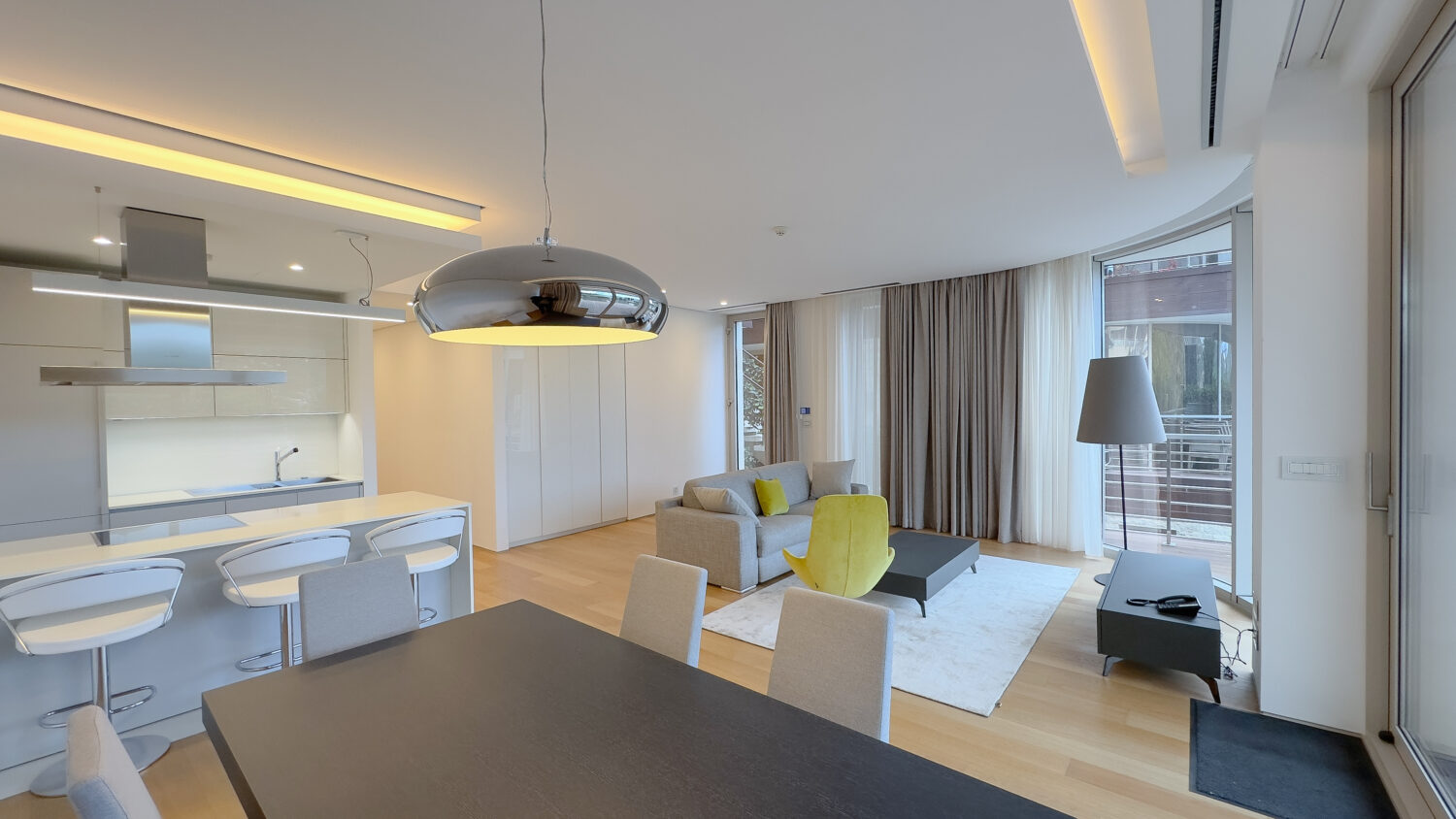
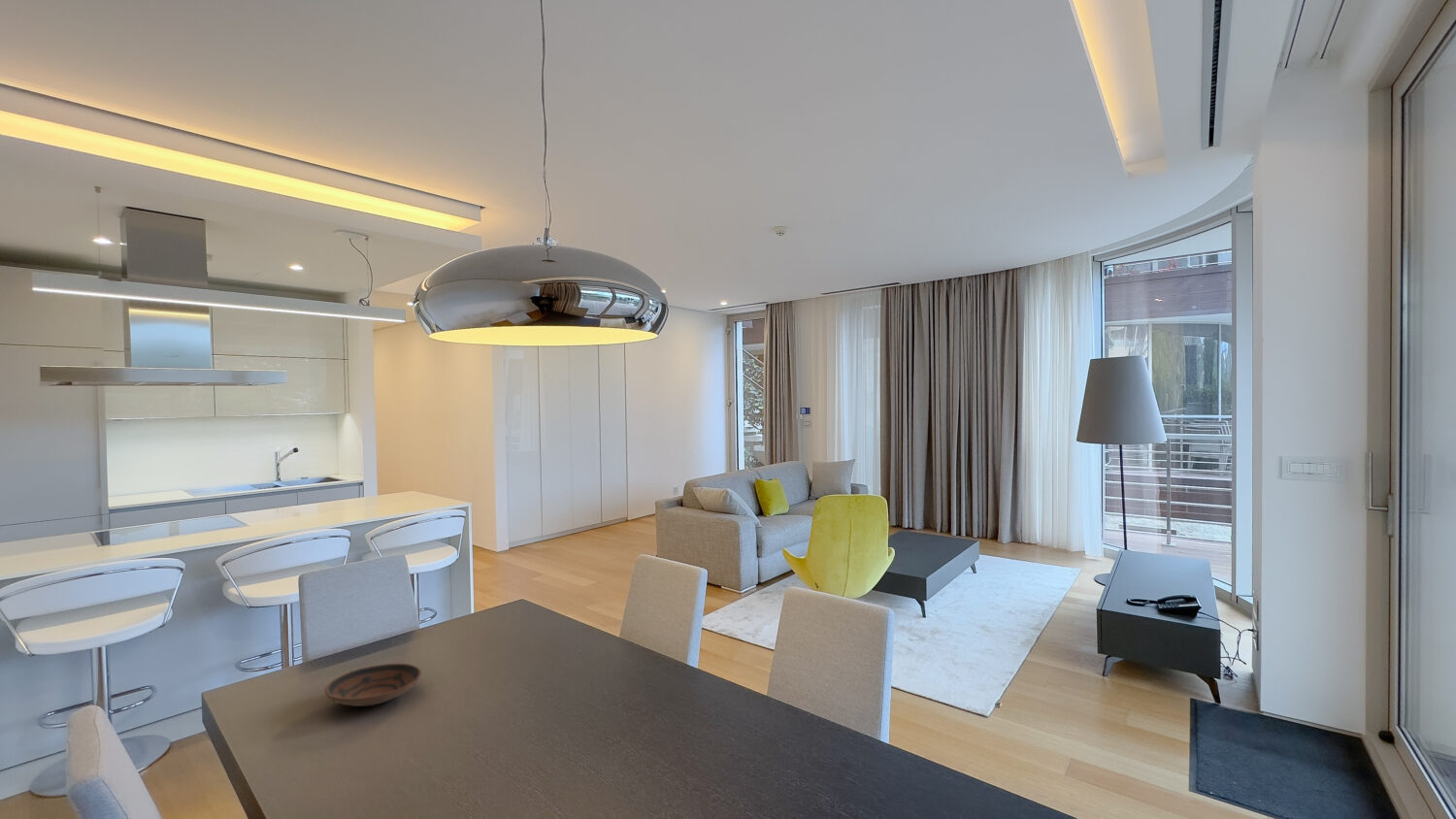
+ bowl [324,663,422,707]
